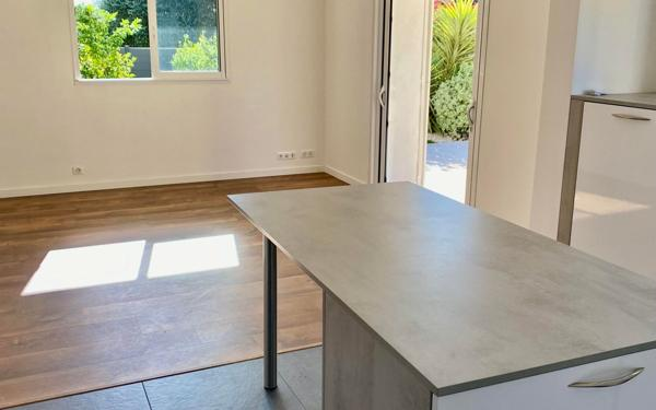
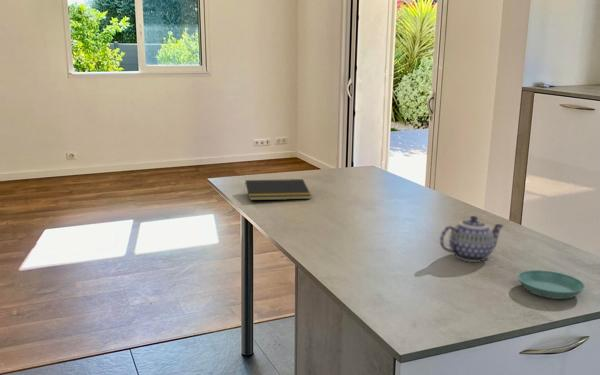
+ teapot [439,215,505,263]
+ saucer [517,269,586,300]
+ notepad [243,178,312,201]
